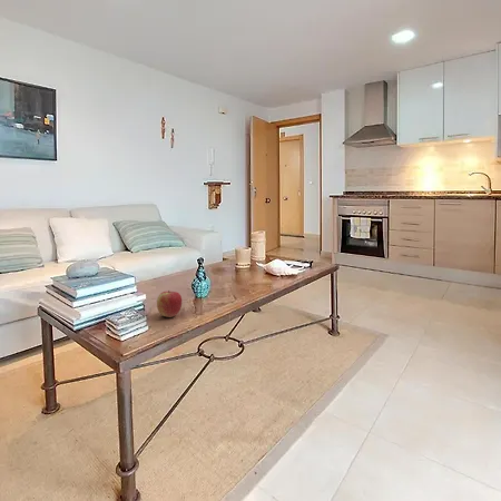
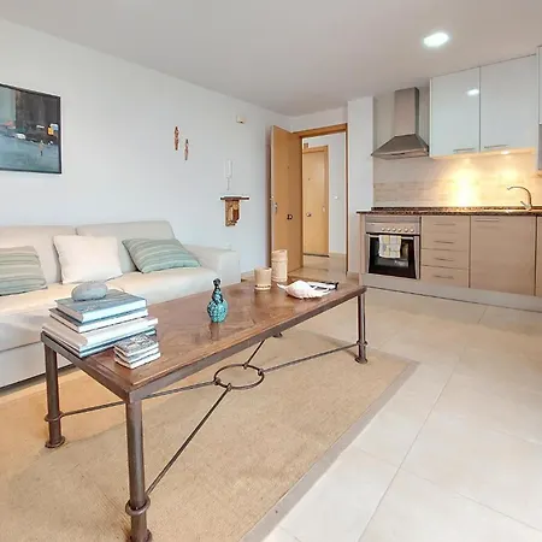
- apple [156,289,183,318]
